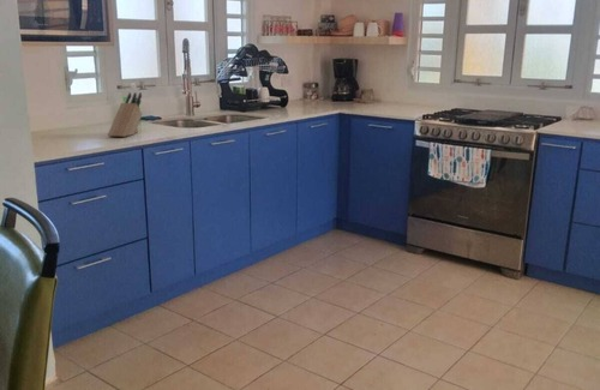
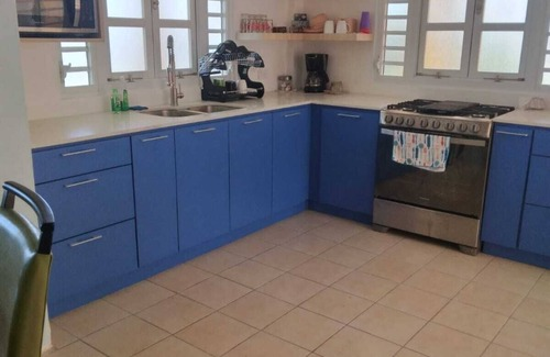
- knife block [107,91,143,138]
